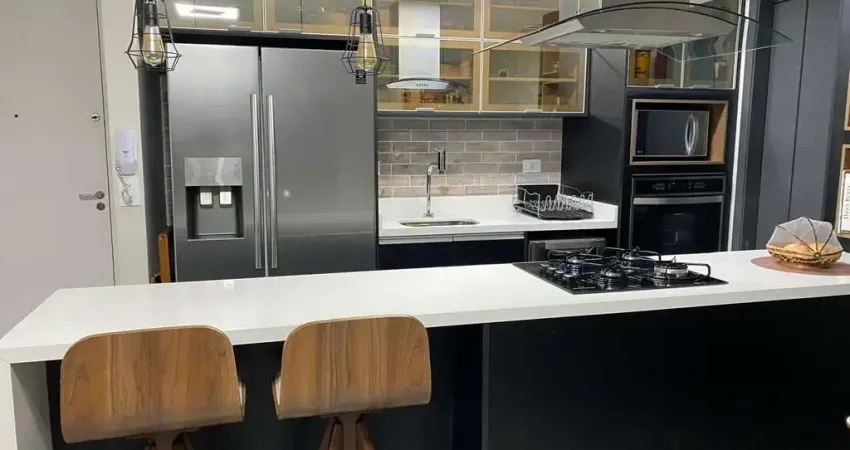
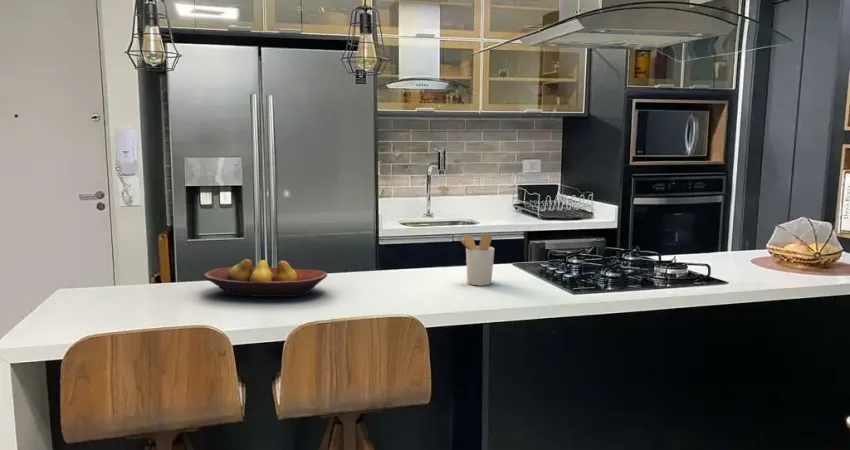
+ utensil holder [453,232,495,286]
+ fruit bowl [203,258,328,298]
